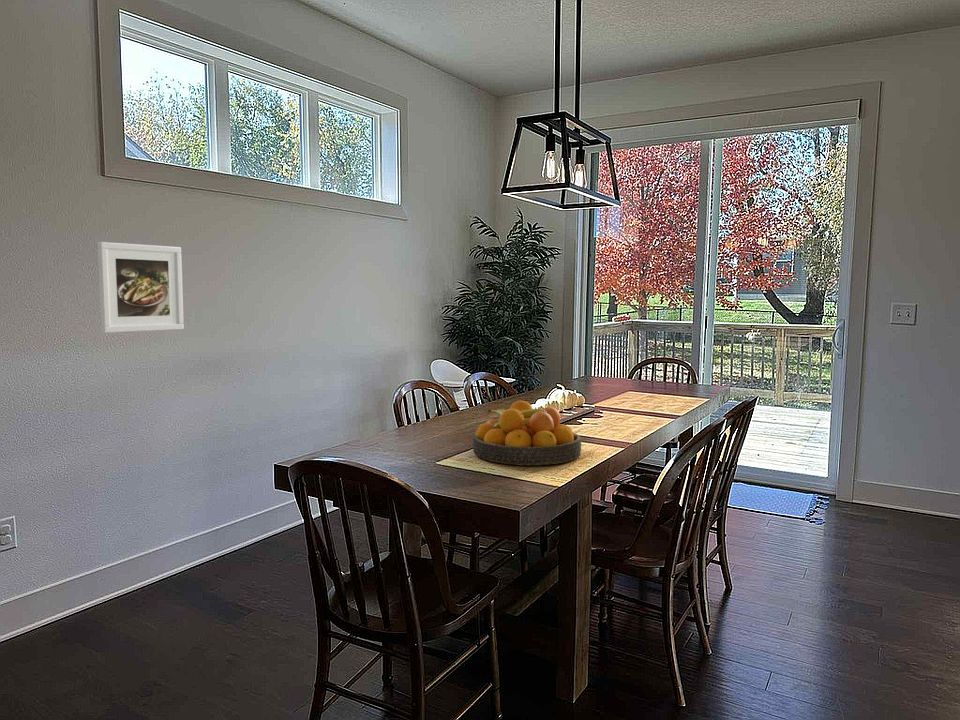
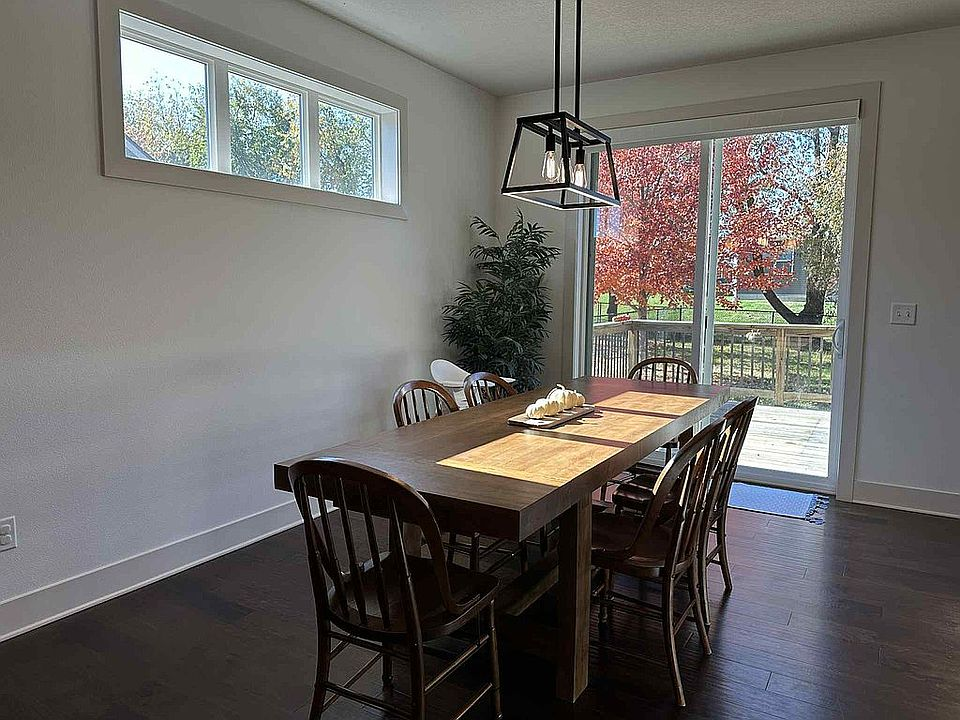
- fruit bowl [472,400,582,466]
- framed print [97,241,185,334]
